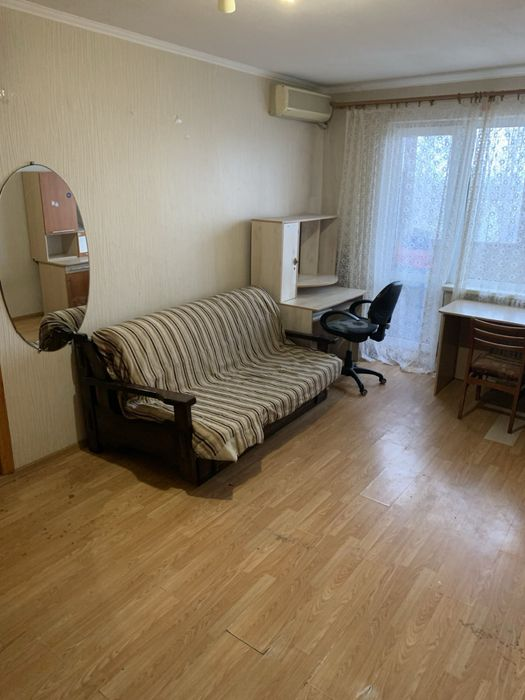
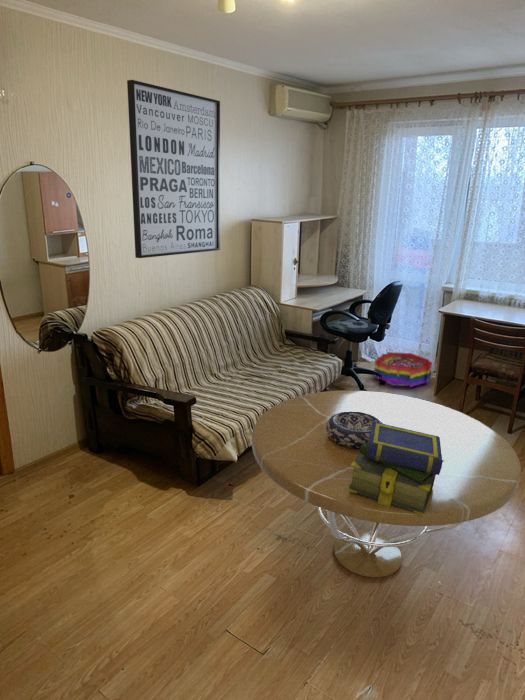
+ wall art [126,79,221,259]
+ decorative bowl [326,411,382,449]
+ stack of books [347,421,444,516]
+ coffee table [251,389,522,578]
+ storage bin [373,351,433,388]
